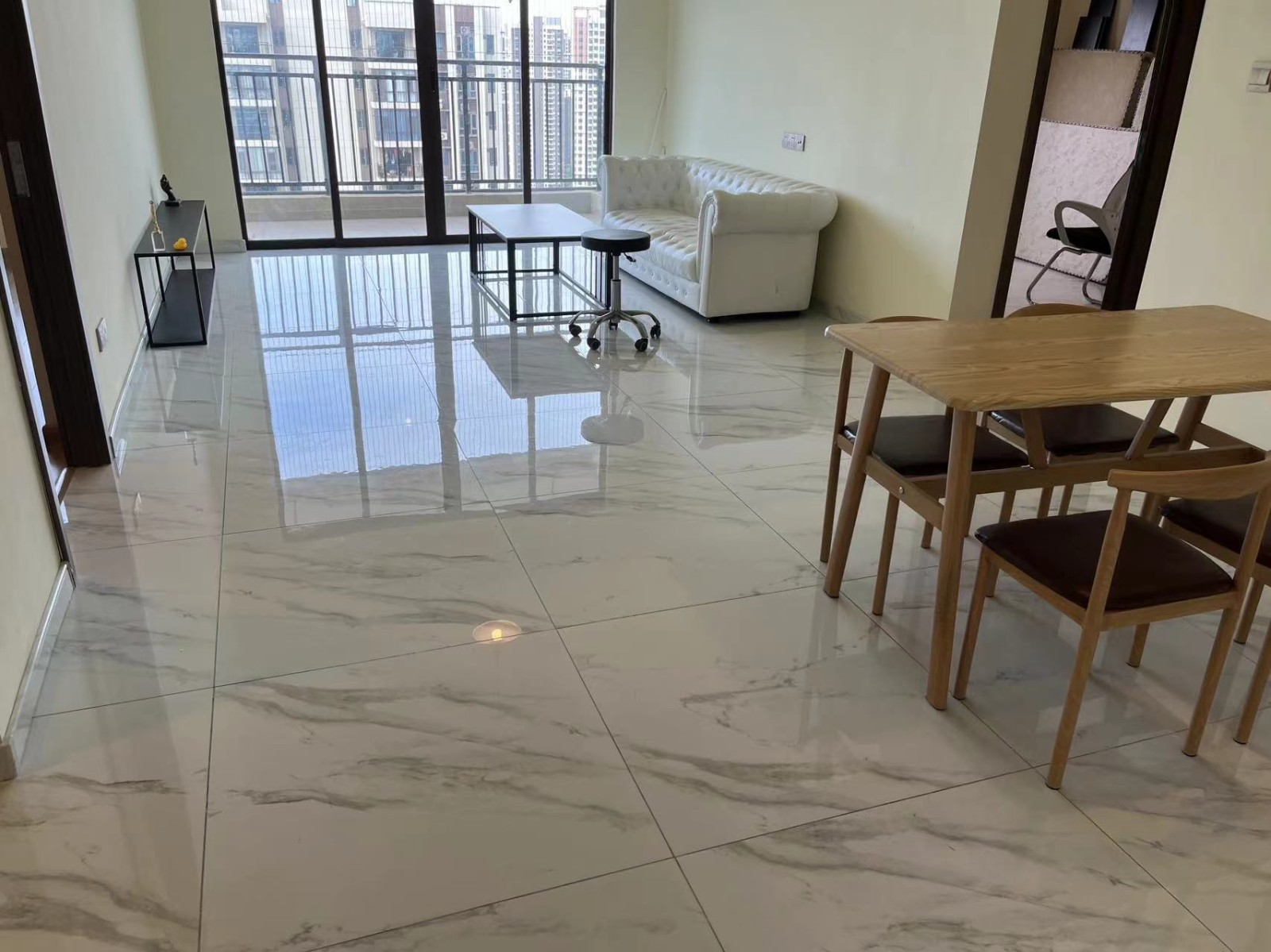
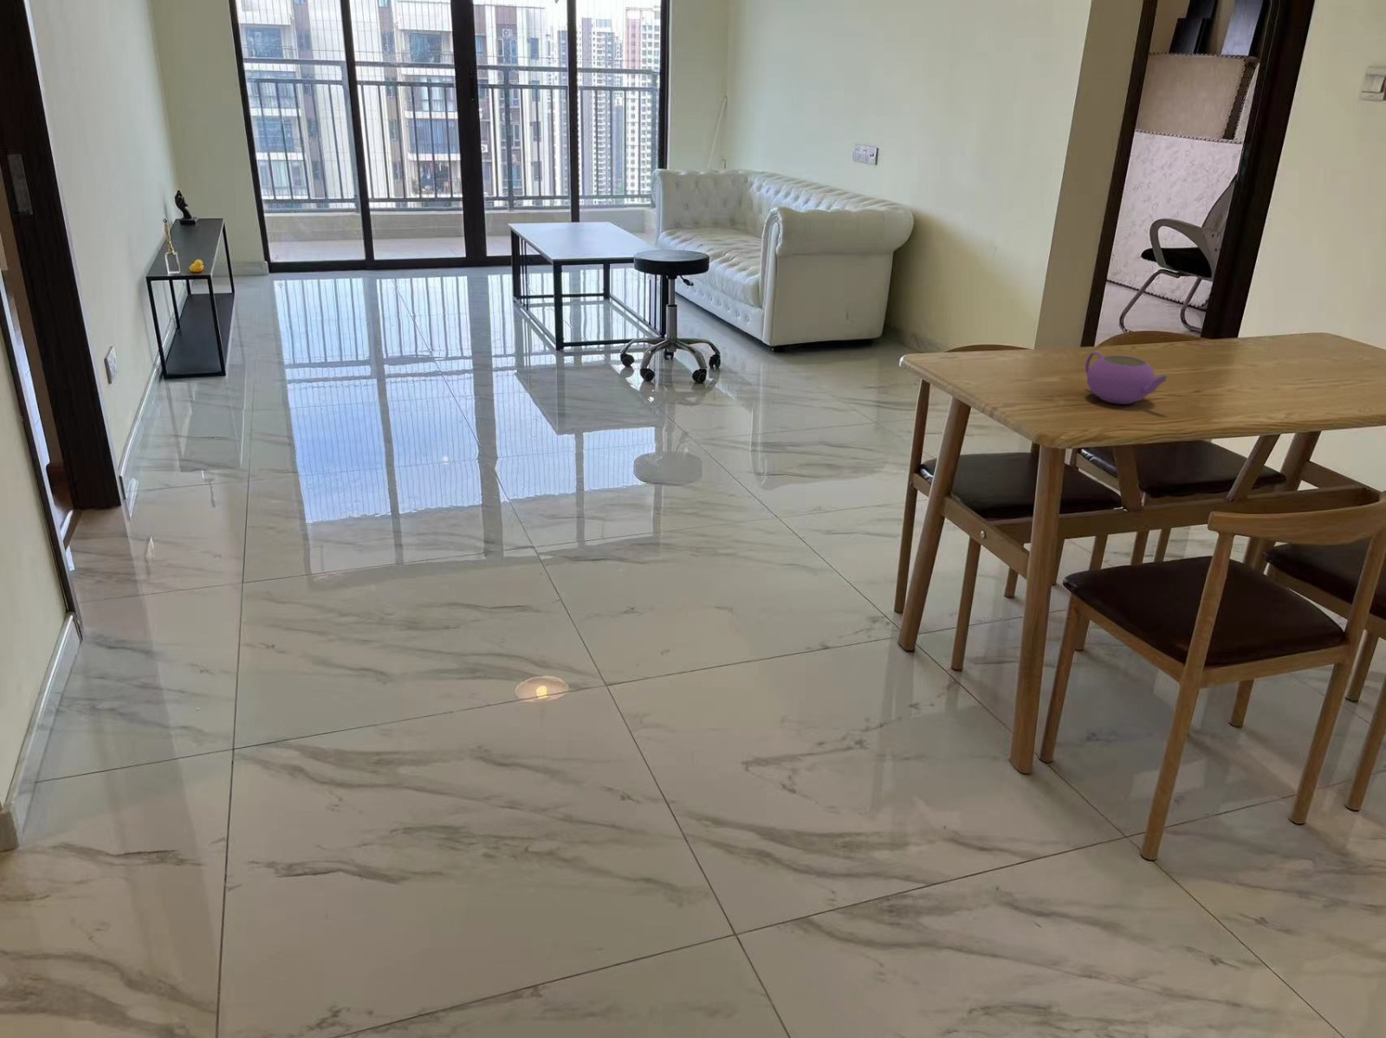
+ teapot [1085,351,1169,406]
